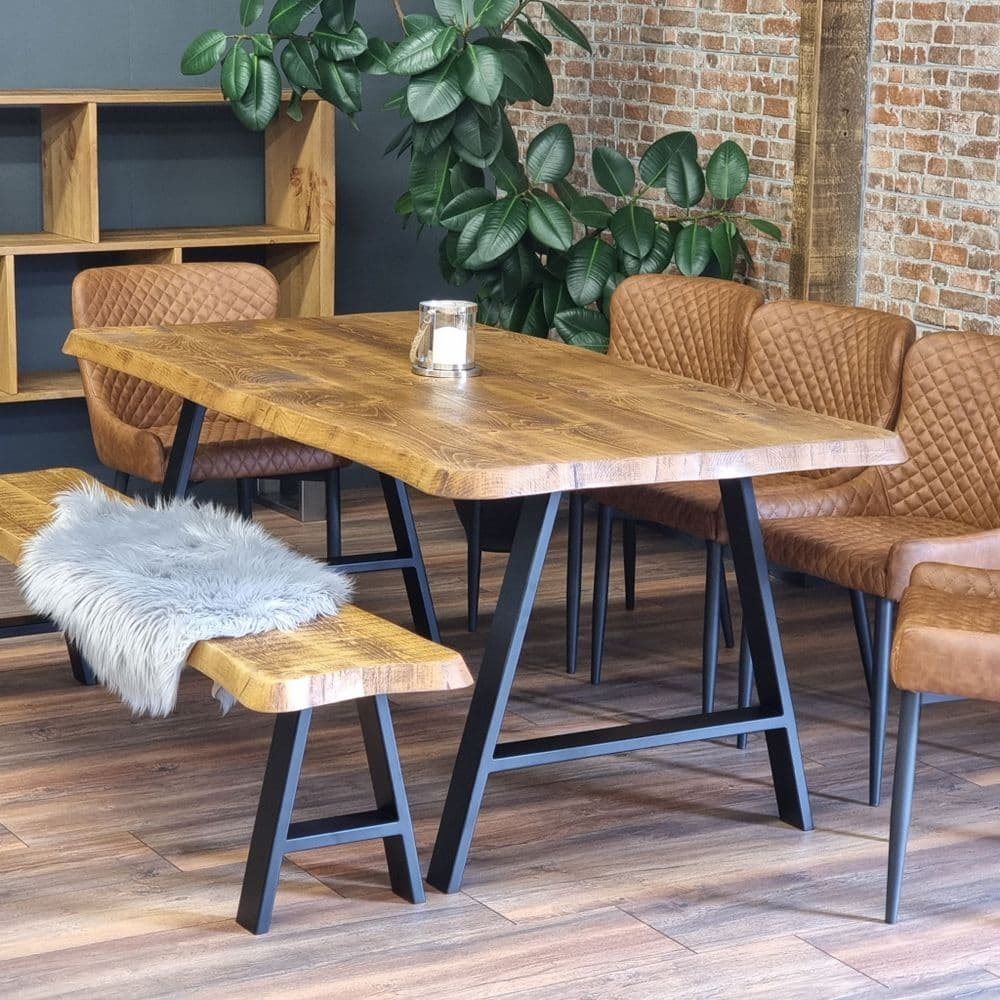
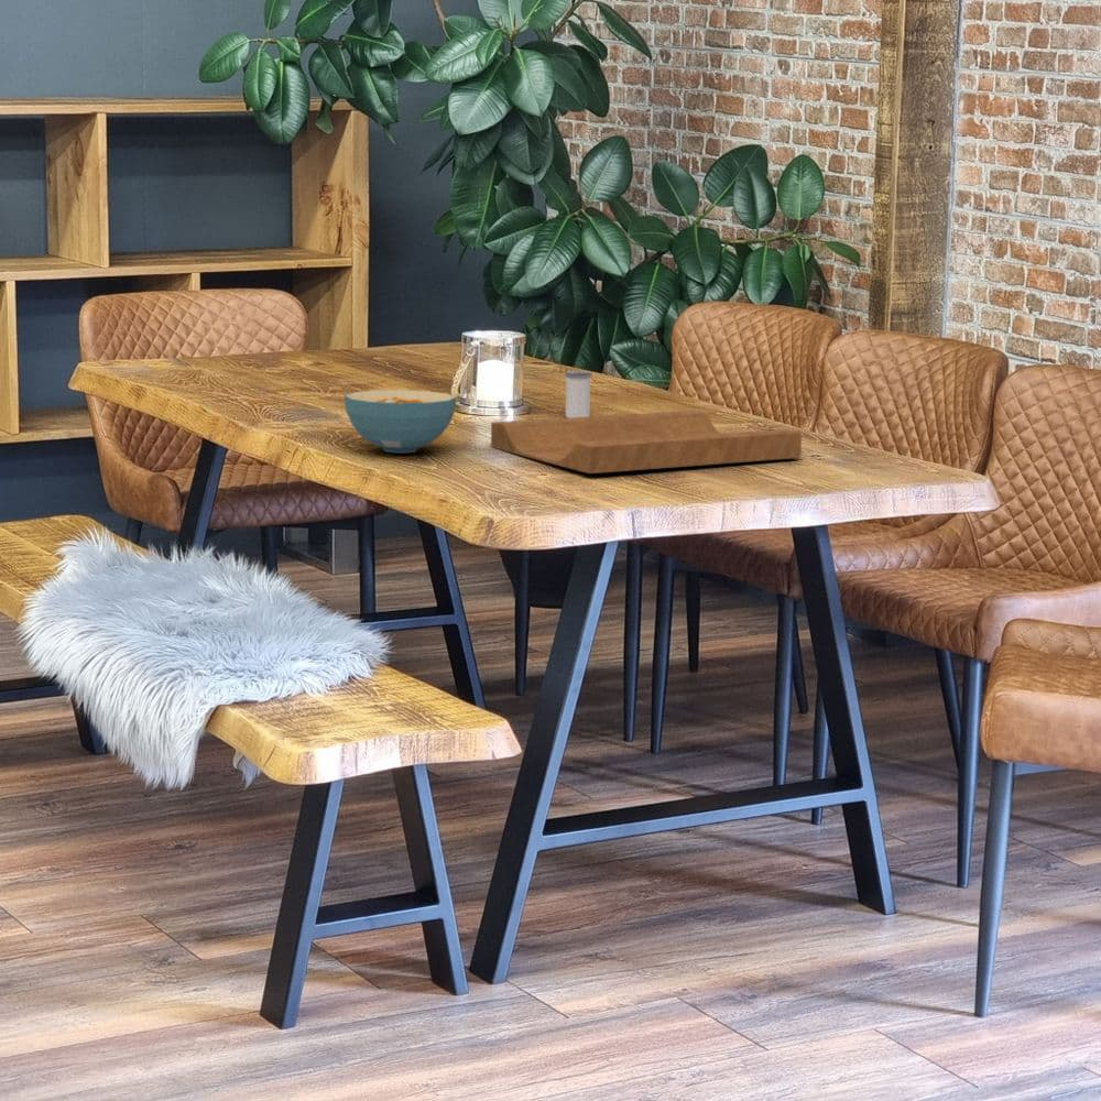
+ cereal bowl [344,389,458,454]
+ salt shaker [564,370,592,418]
+ cutting board [490,410,803,475]
